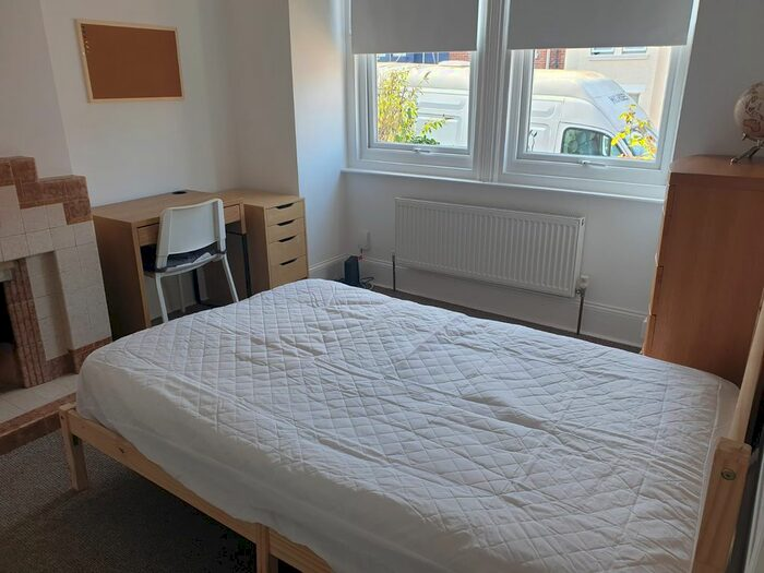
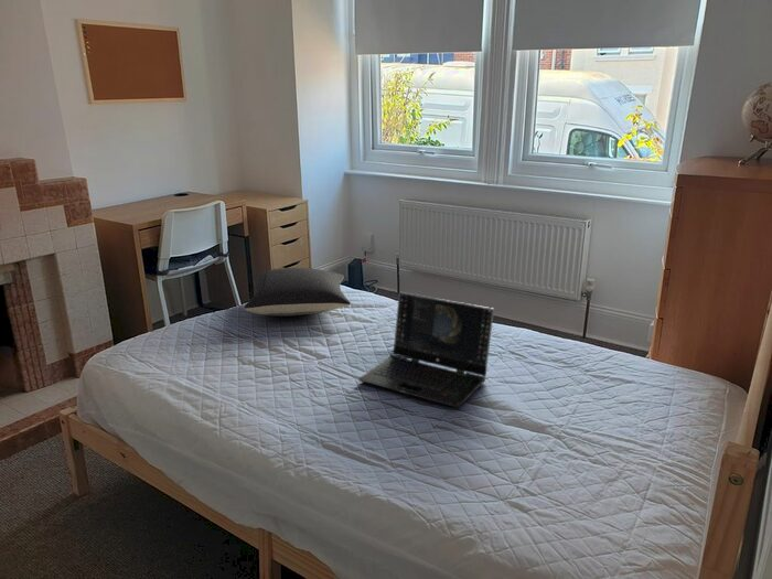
+ pillow [244,267,352,317]
+ laptop computer [357,291,495,408]
